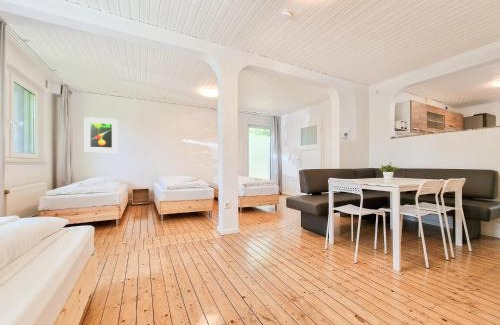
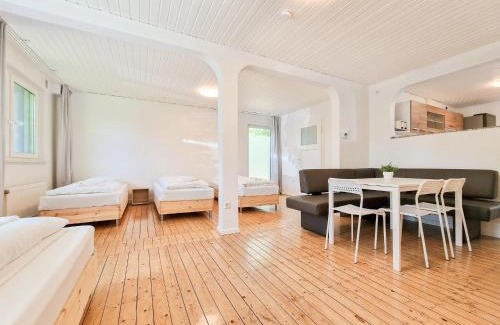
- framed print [83,116,118,153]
